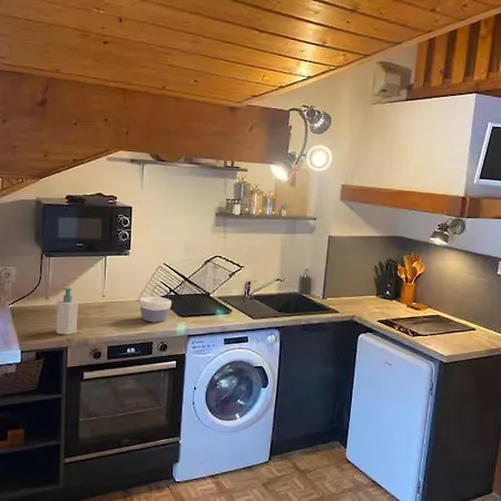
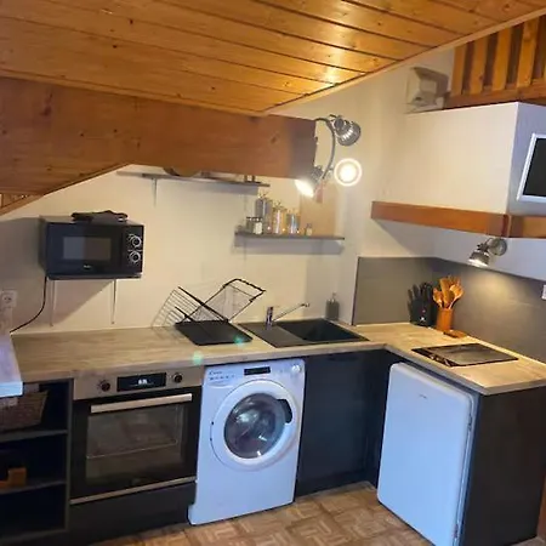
- bowl [138,295,173,323]
- soap bottle [56,287,79,336]
